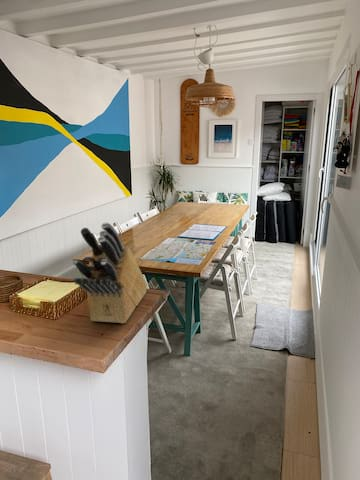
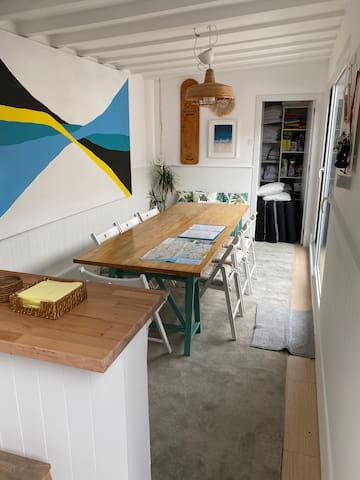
- knife block [71,221,148,324]
